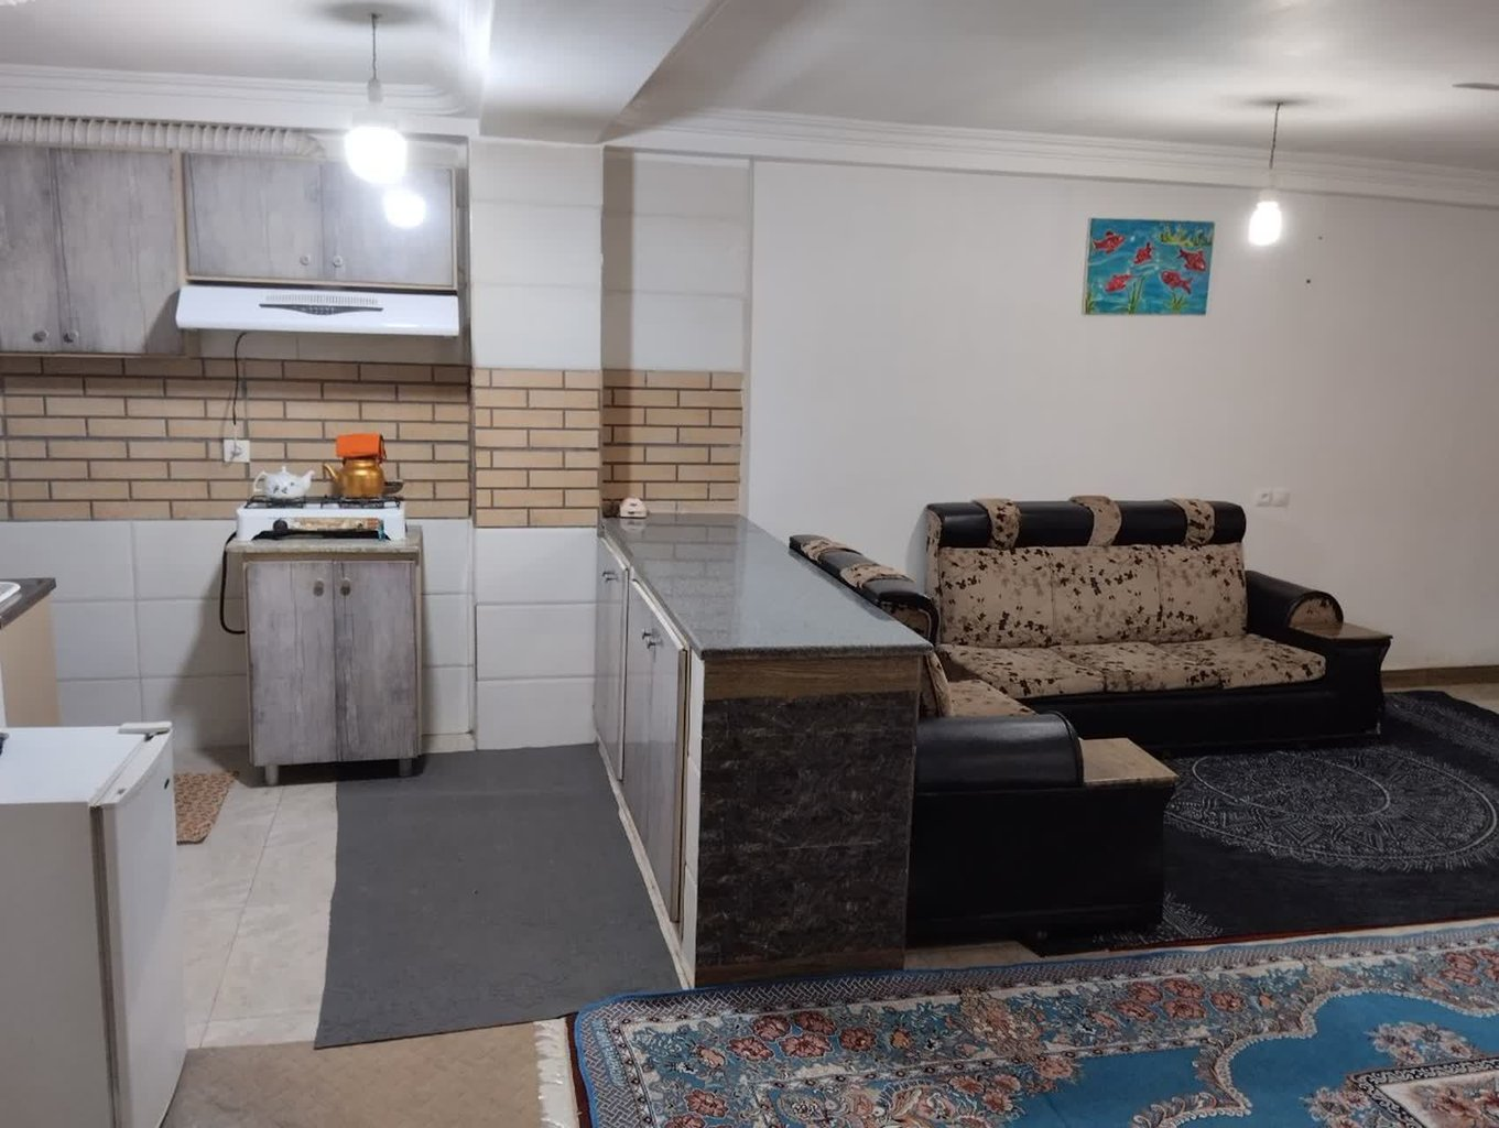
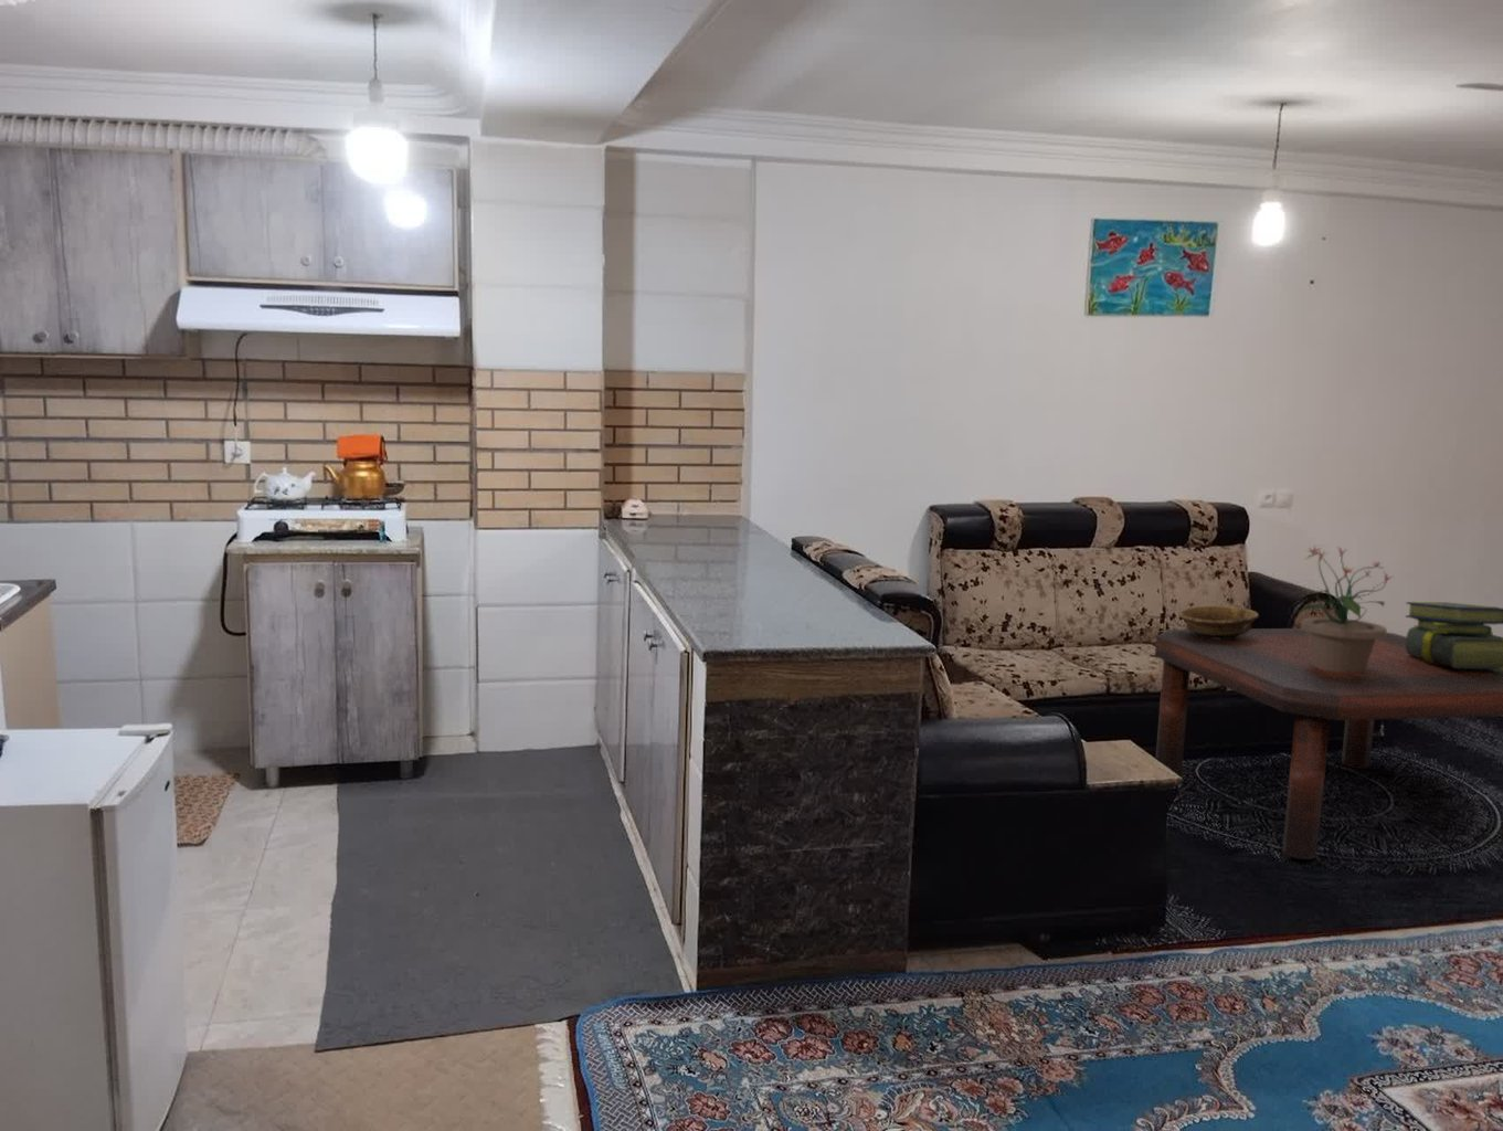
+ coffee table [1154,627,1503,860]
+ potted plant [1294,543,1394,674]
+ stack of books [1404,601,1503,669]
+ decorative bowl [1177,605,1261,639]
